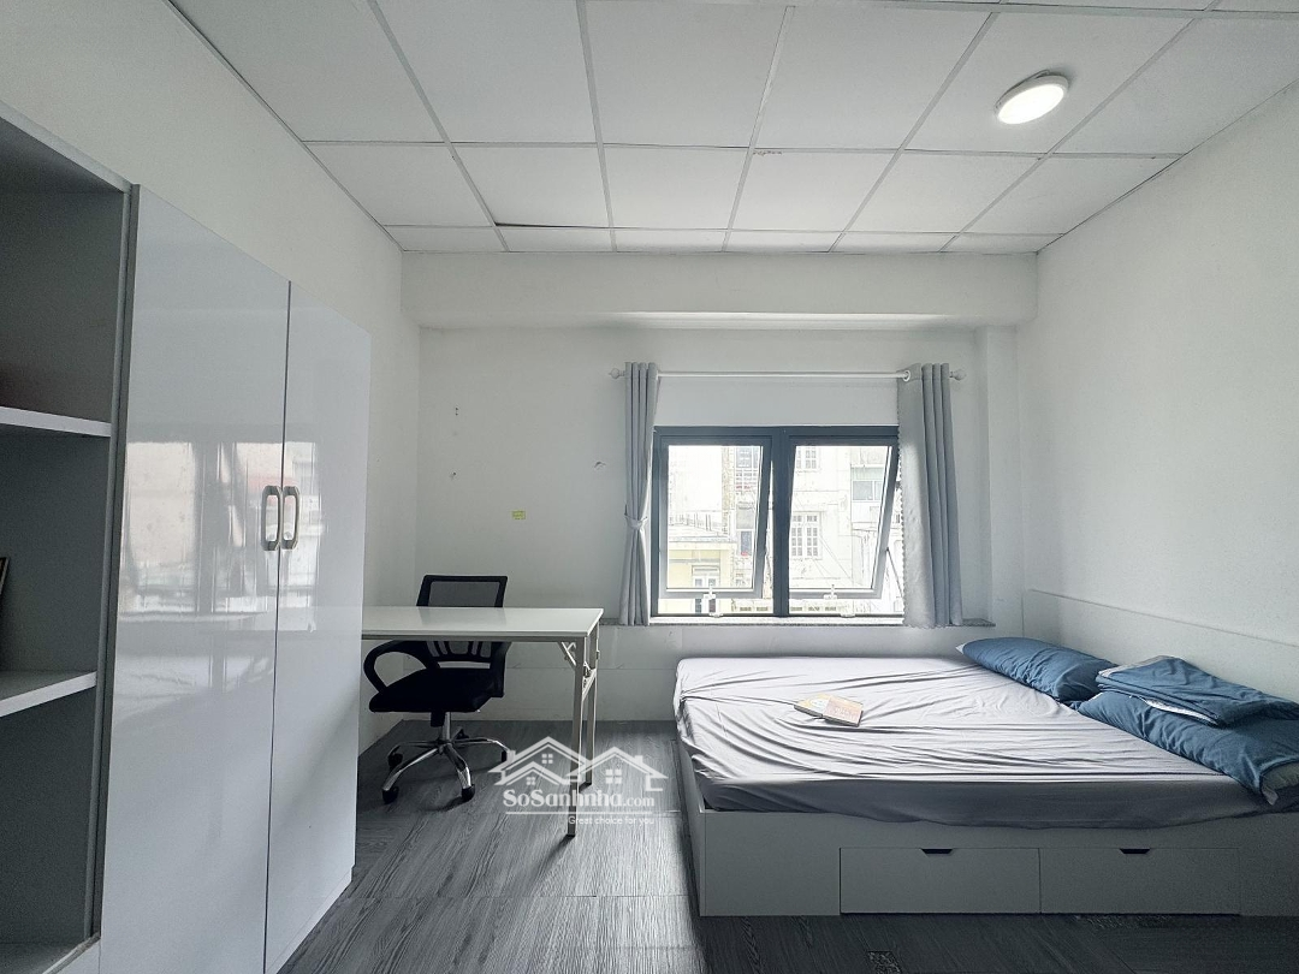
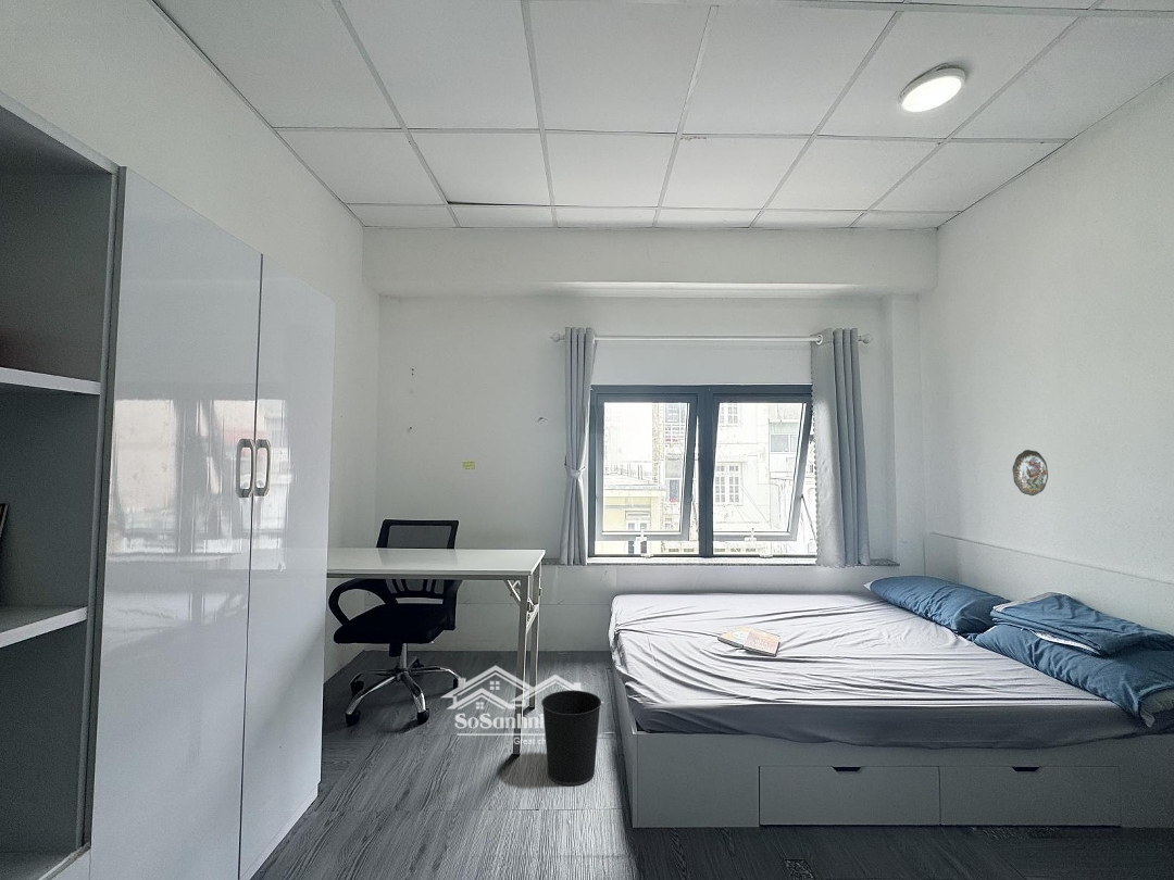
+ wastebasket [540,689,602,787]
+ decorative plate [1011,449,1049,496]
